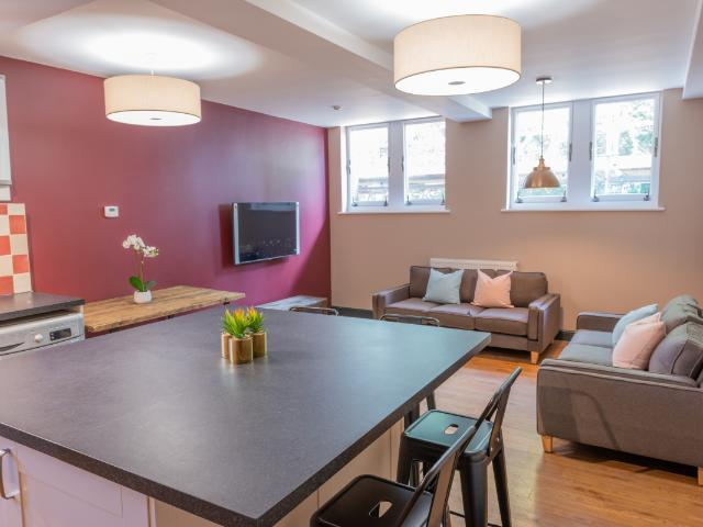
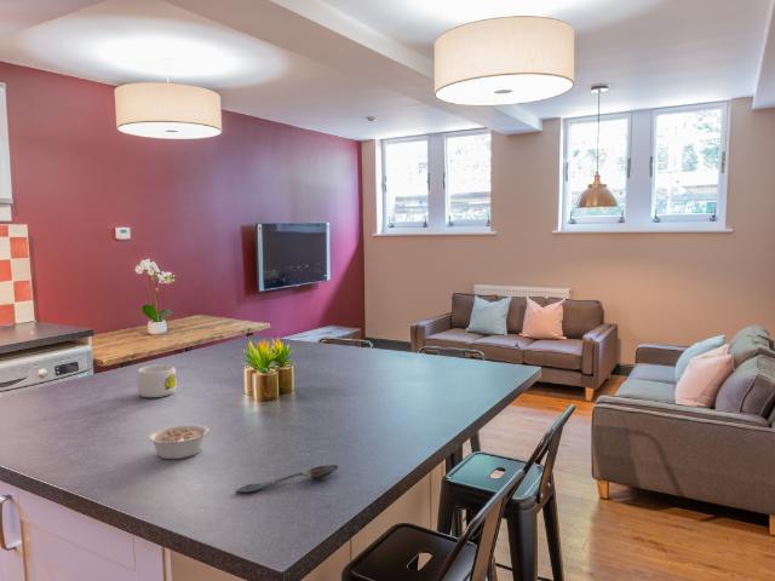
+ legume [147,424,213,460]
+ spoon [234,464,340,494]
+ mug [136,363,177,398]
